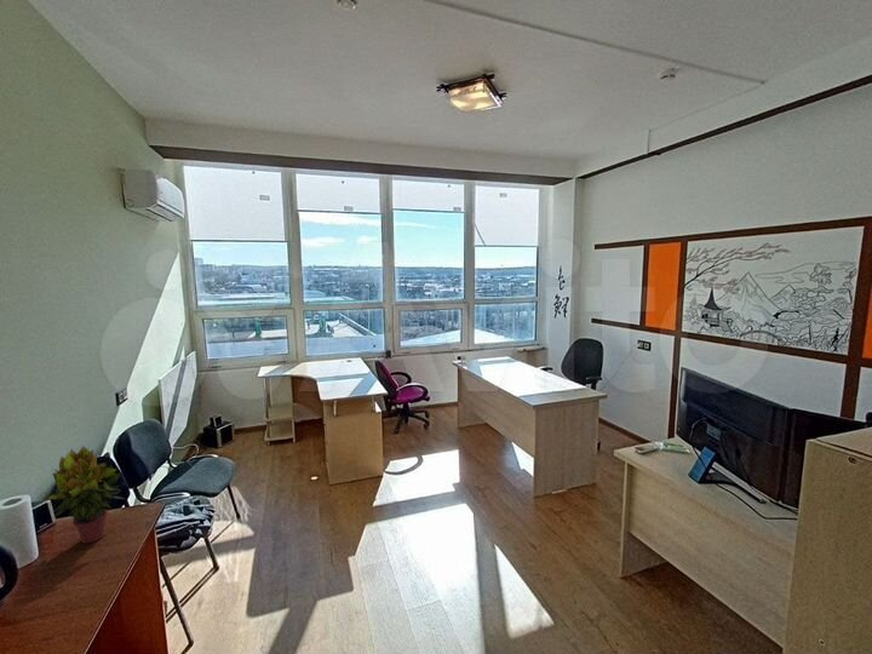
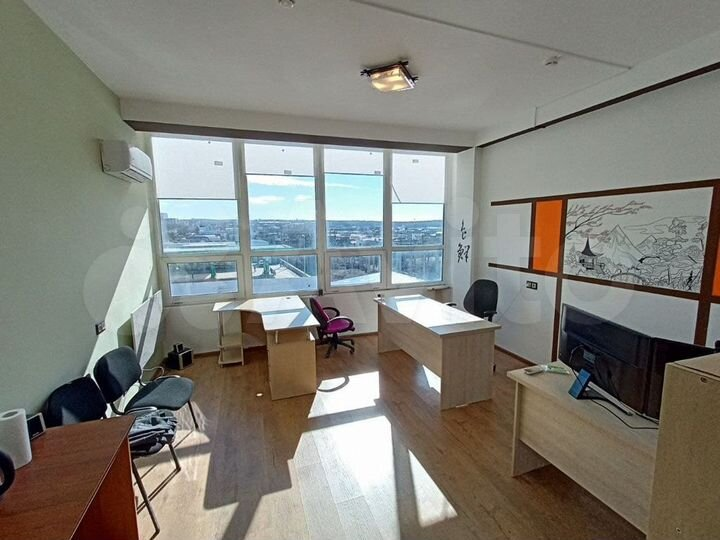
- potted plant [46,444,127,544]
